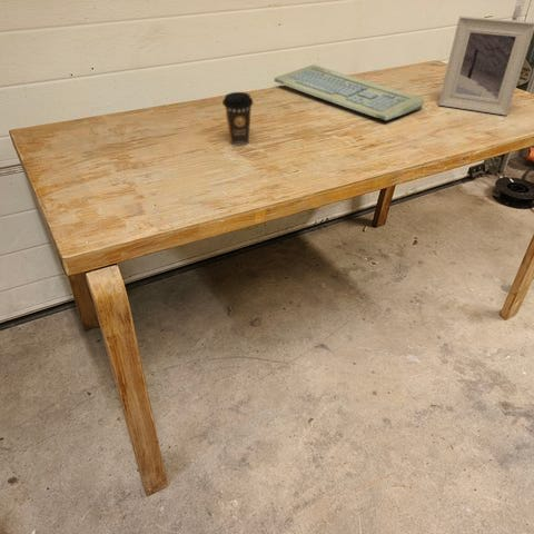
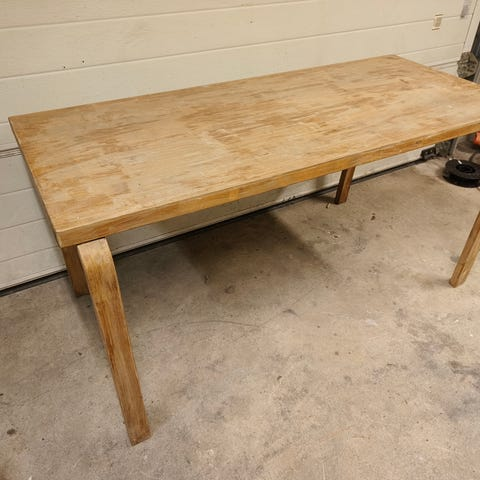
- coffee cup [221,91,255,147]
- picture frame [437,14,534,117]
- keyboard [274,63,426,121]
